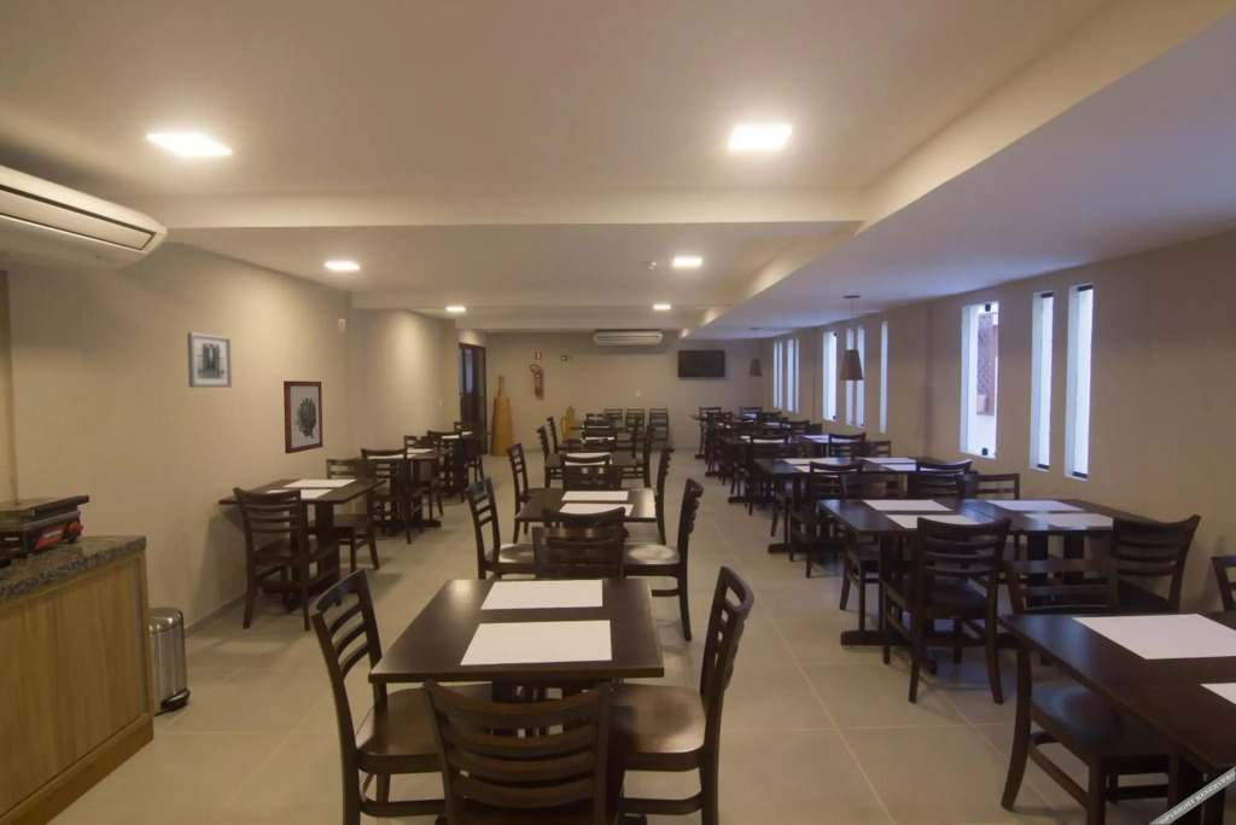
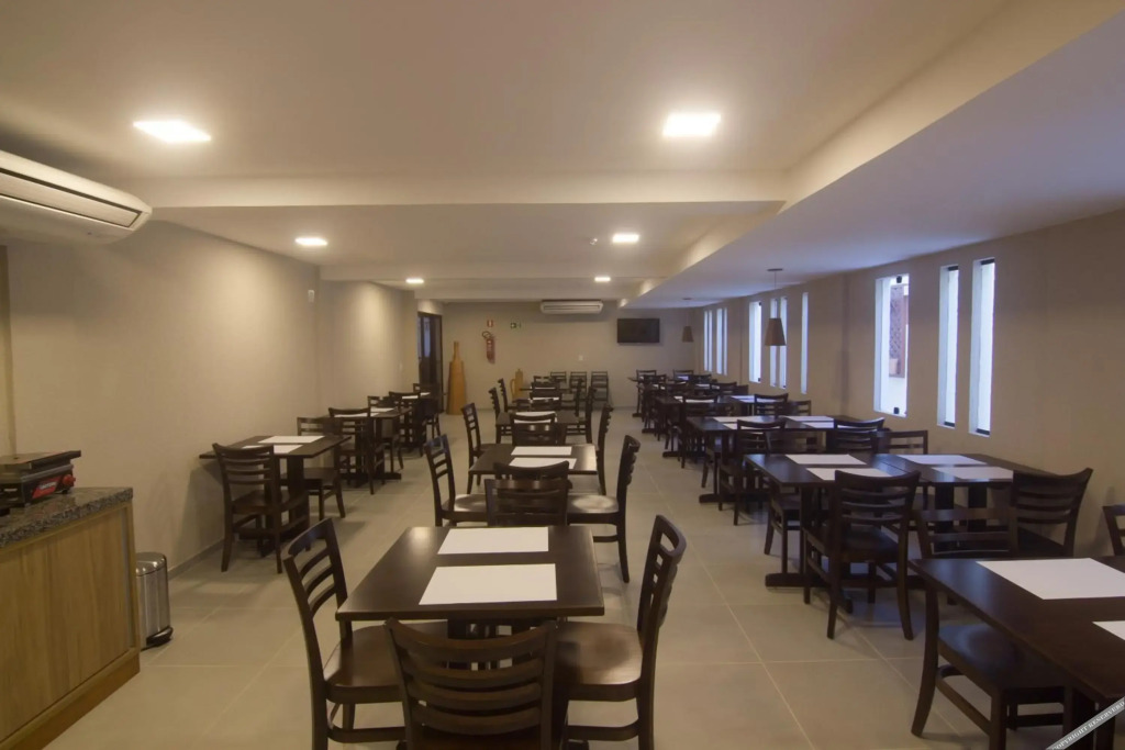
- wall art [282,379,325,455]
- wall art [186,331,233,389]
